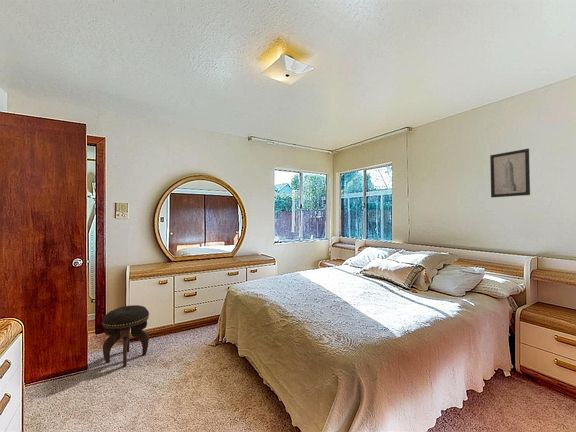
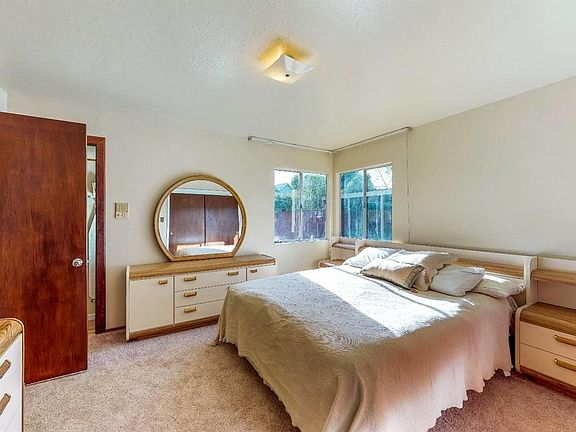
- wall art [489,148,531,199]
- footstool [101,304,150,368]
